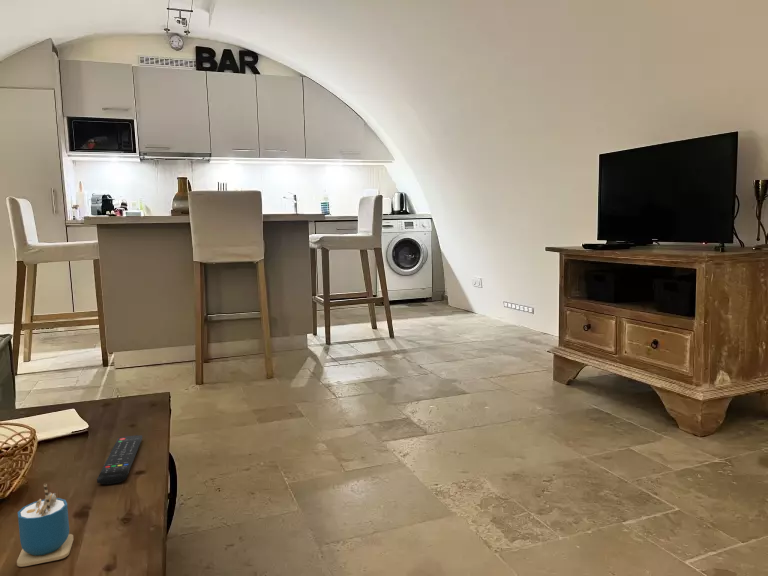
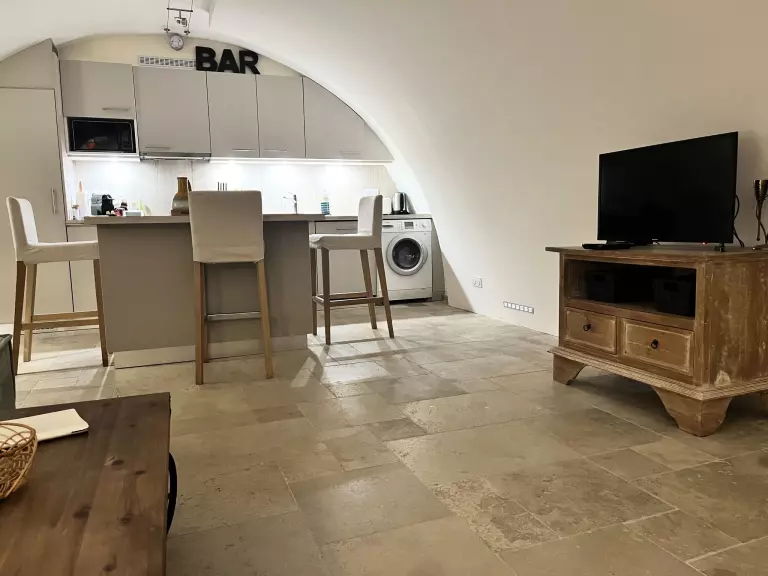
- remote control [96,434,143,485]
- cup [16,482,74,568]
